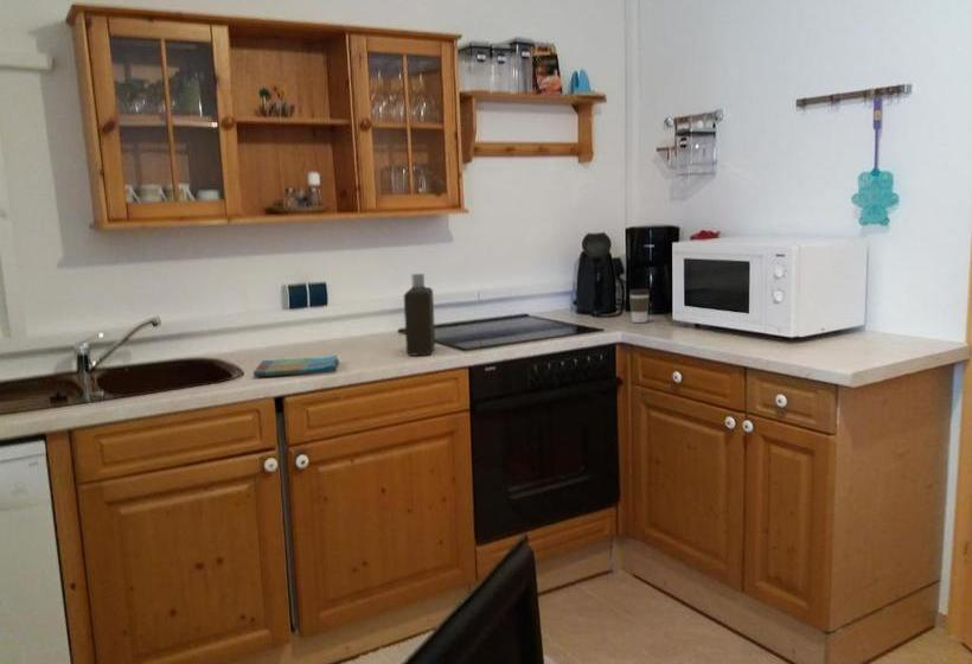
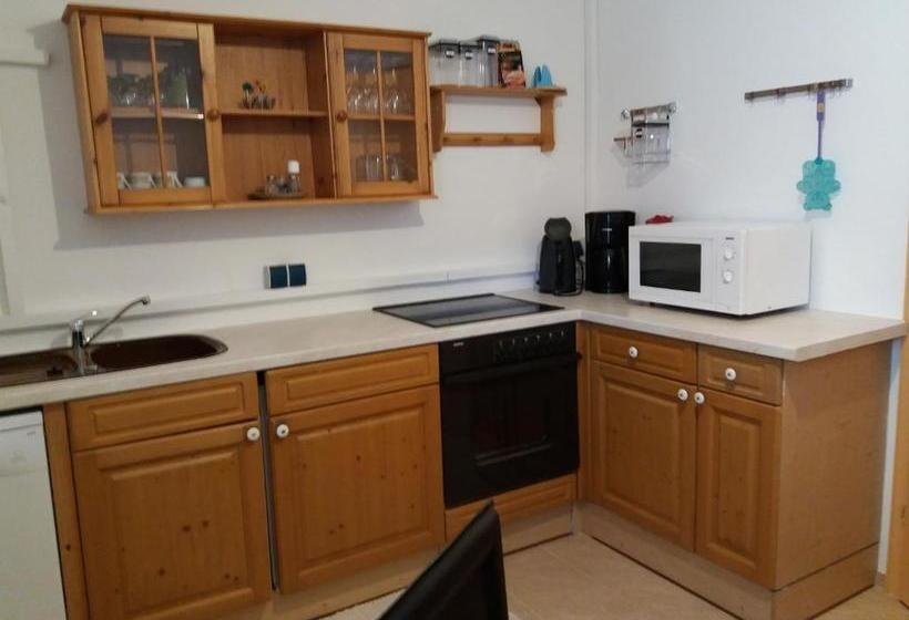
- bottle [403,273,436,357]
- coffee cup [628,288,651,324]
- dish towel [252,355,340,377]
